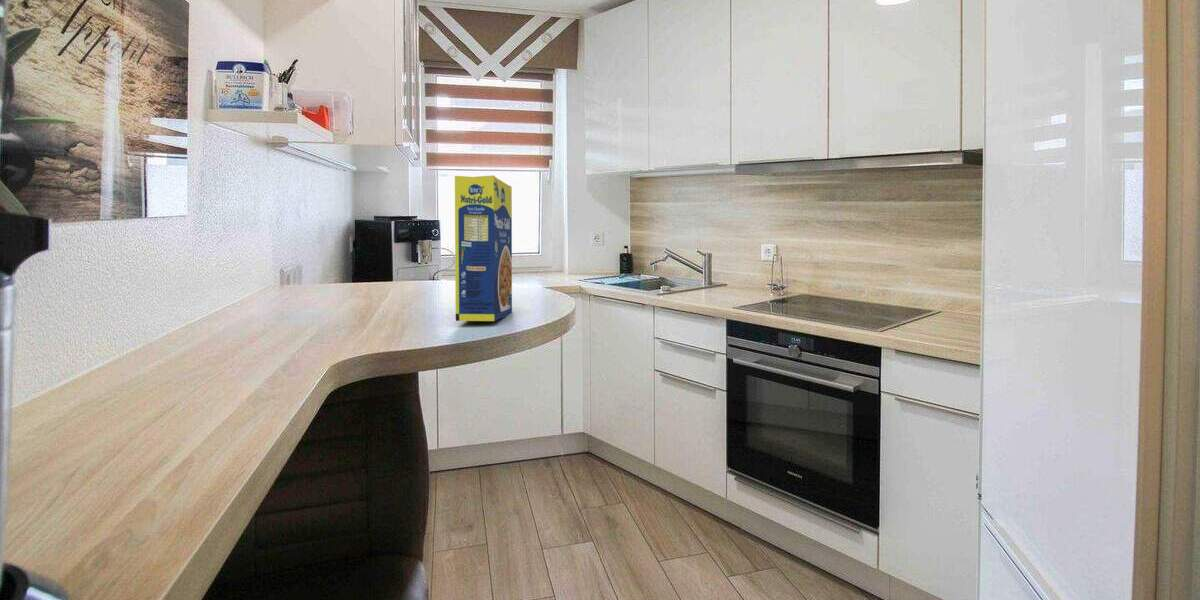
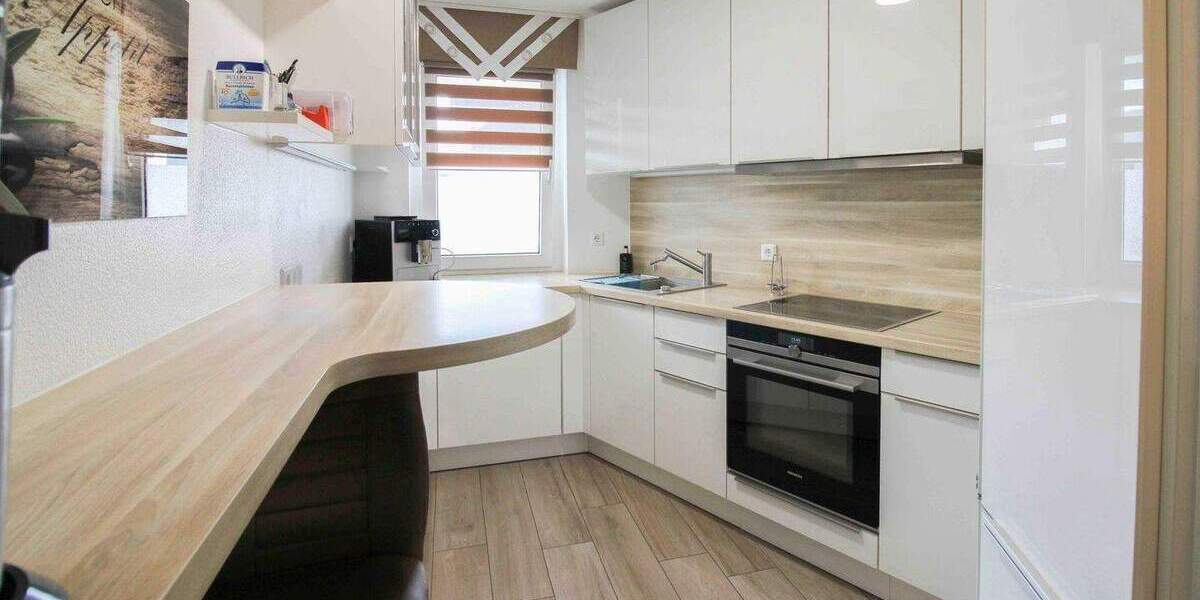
- legume [454,174,513,322]
